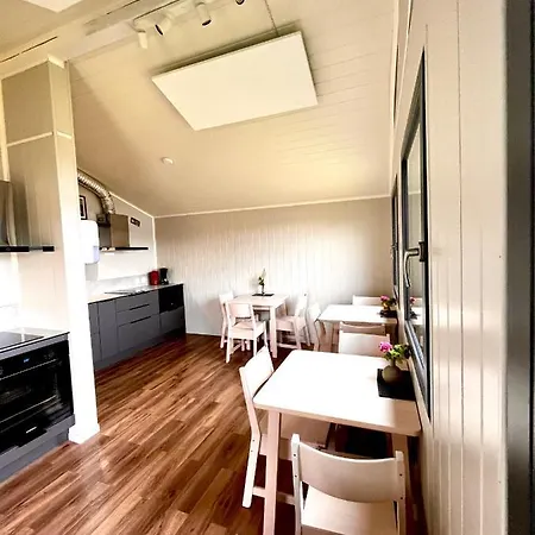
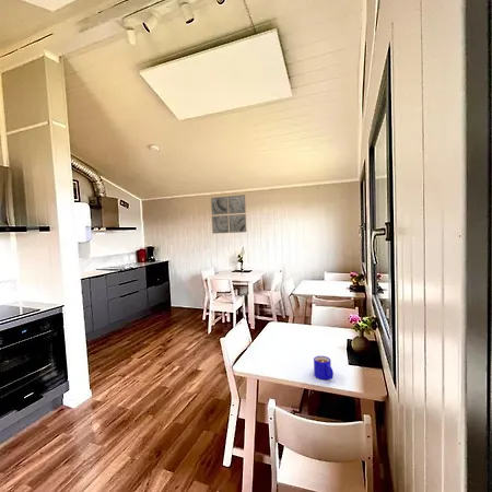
+ mug [313,354,335,380]
+ wall art [210,194,247,235]
